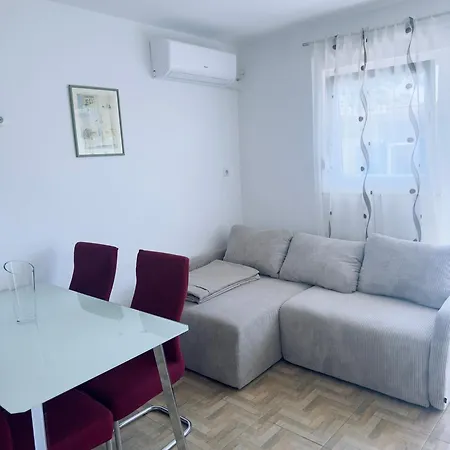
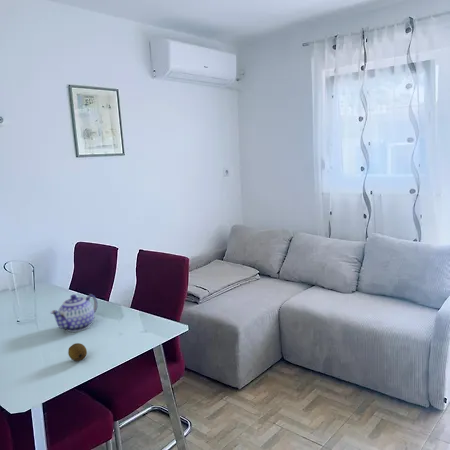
+ teapot [50,293,99,333]
+ fruit [67,342,88,362]
